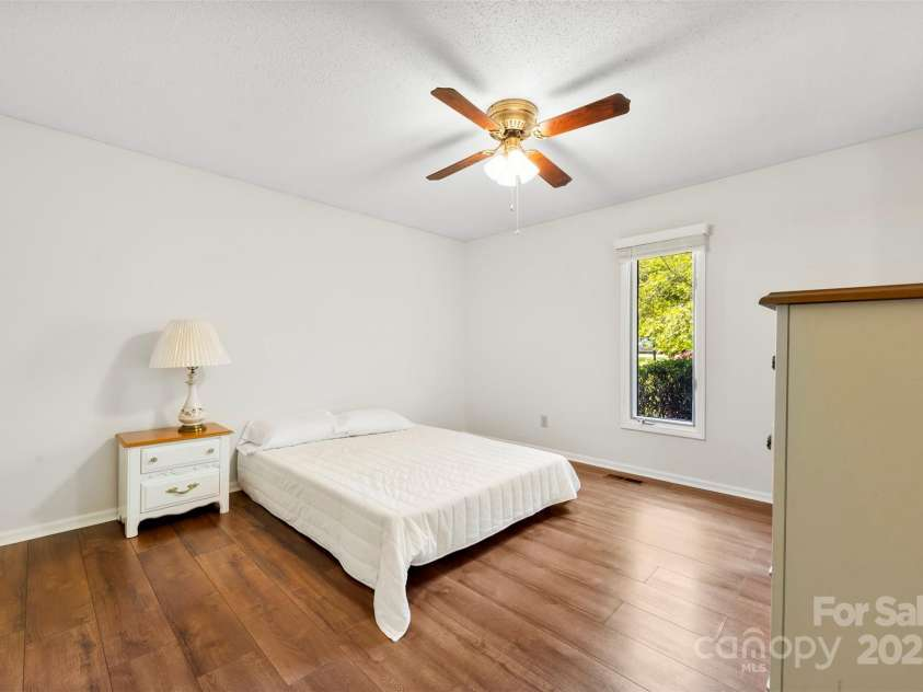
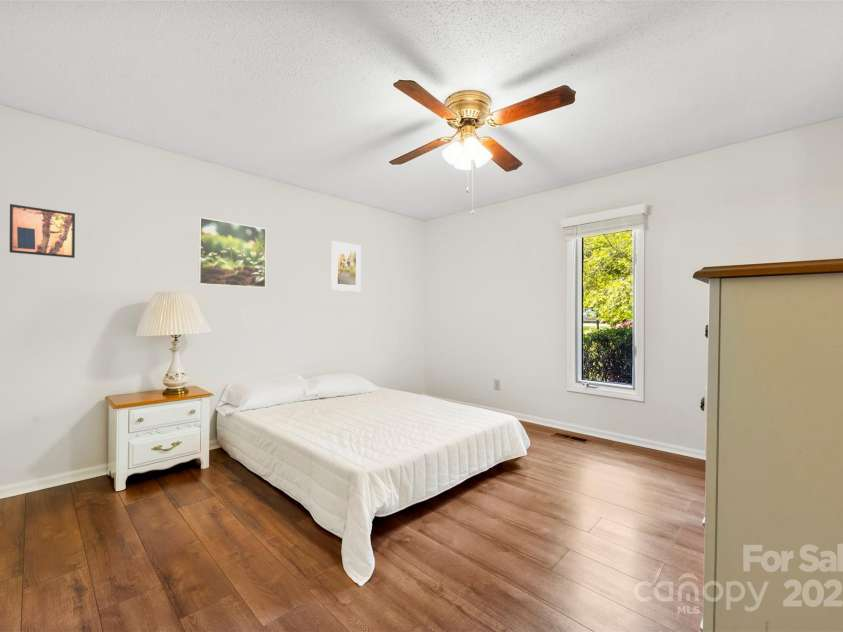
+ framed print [197,216,267,289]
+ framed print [330,240,362,292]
+ wall art [9,203,76,259]
